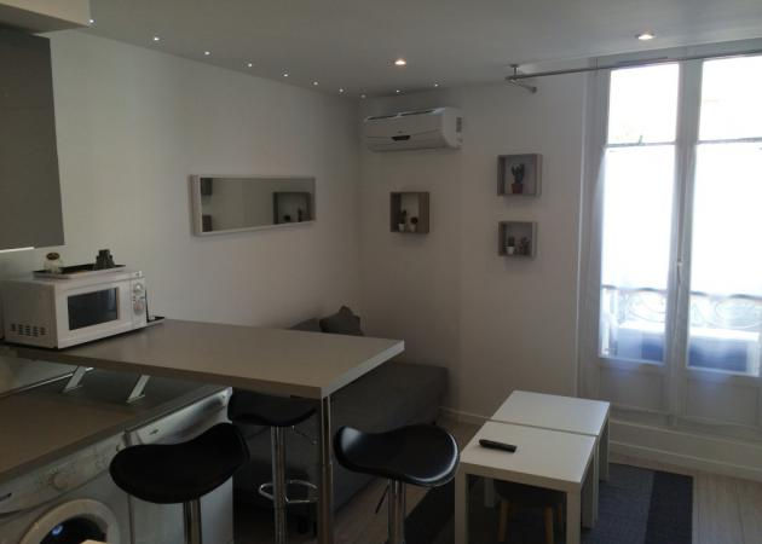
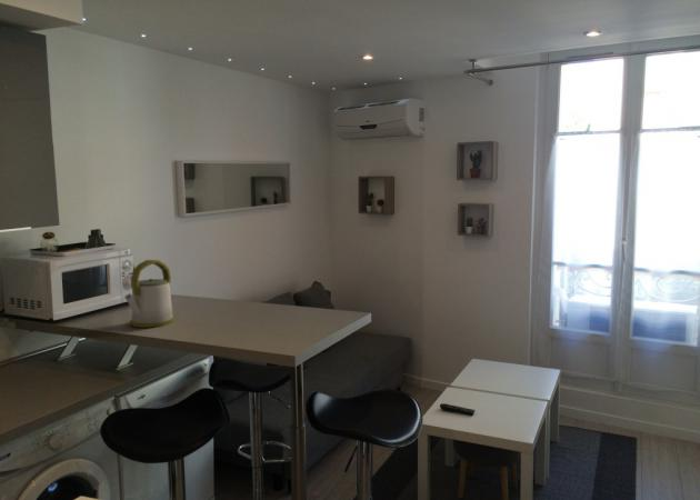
+ kettle [123,259,176,329]
